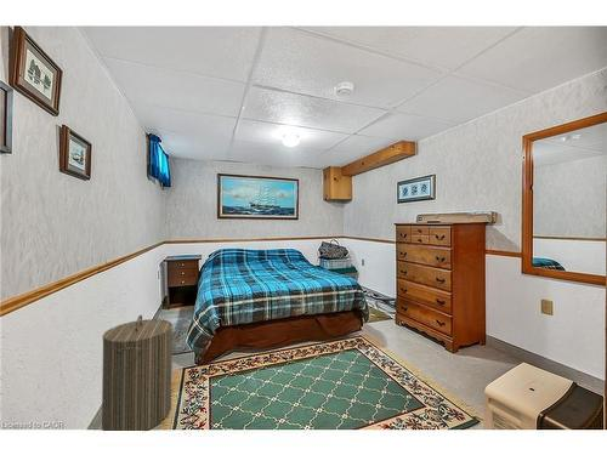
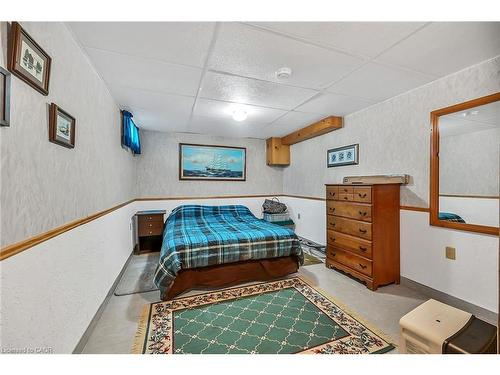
- laundry hamper [101,314,174,432]
